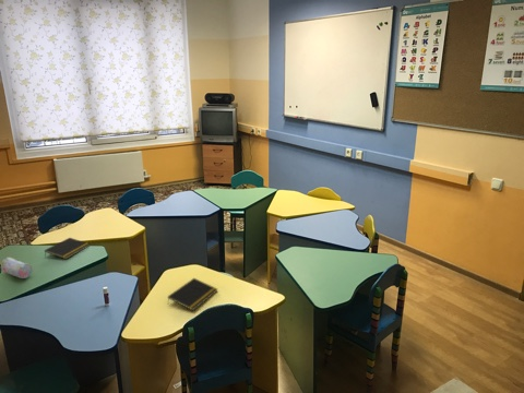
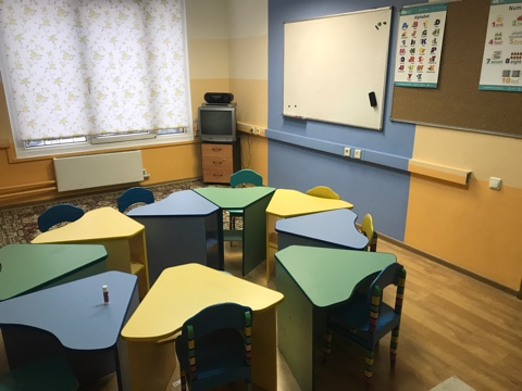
- notepad [44,237,91,260]
- notepad [167,277,218,312]
- pencil case [0,257,34,279]
